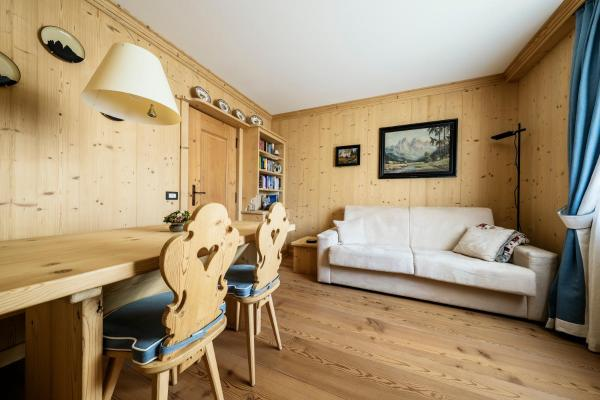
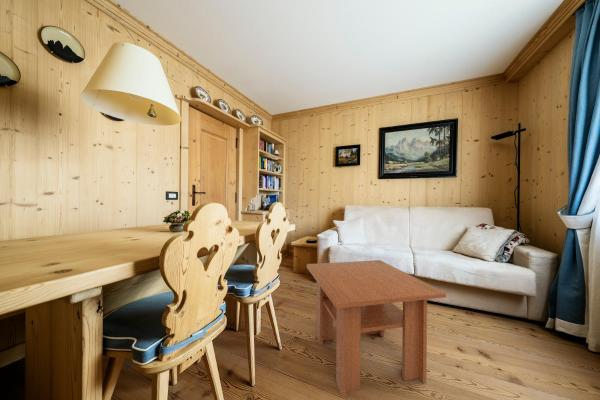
+ coffee table [306,259,447,399]
